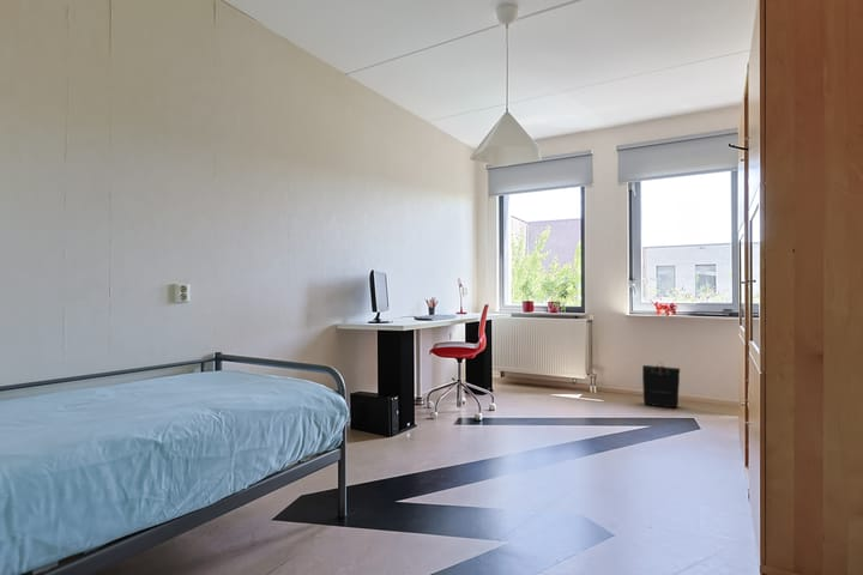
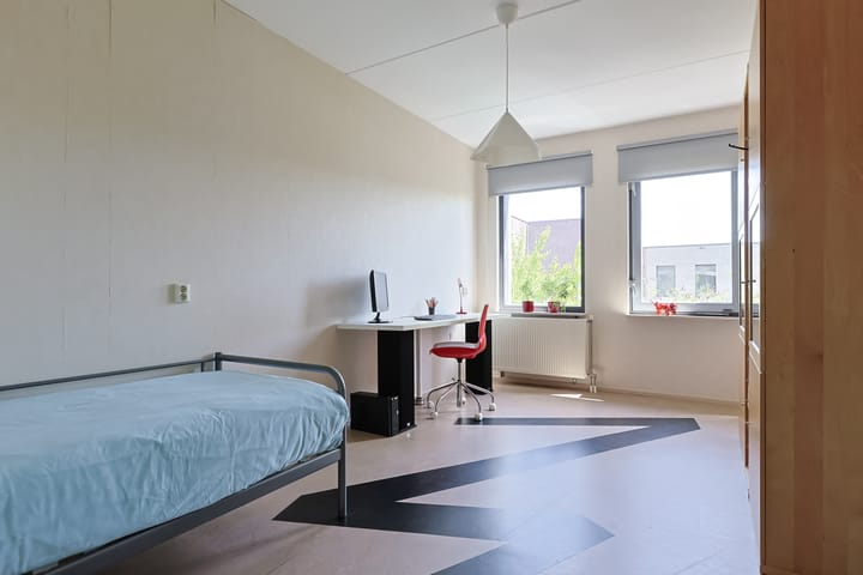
- backpack [641,362,681,408]
